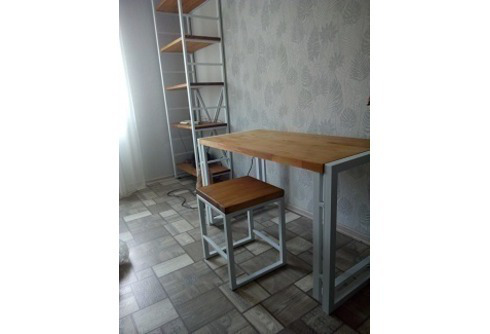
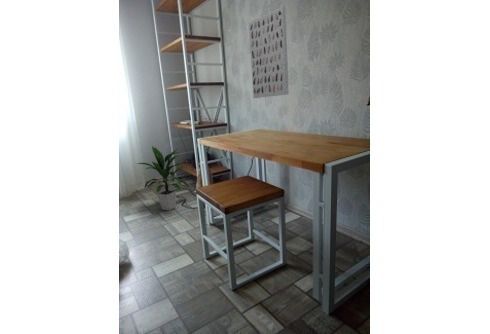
+ wall art [248,6,290,99]
+ indoor plant [137,145,190,211]
